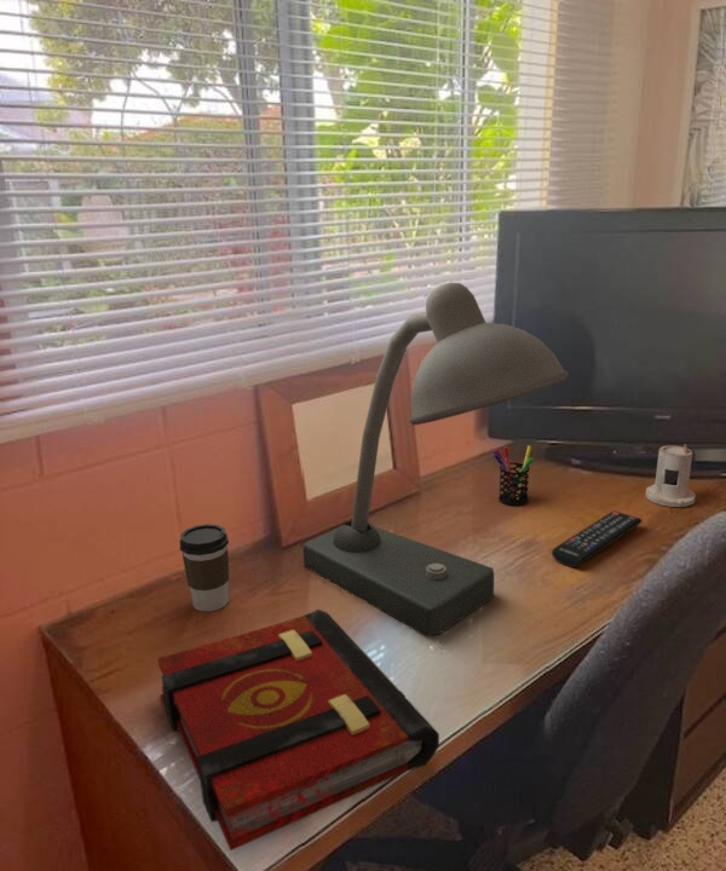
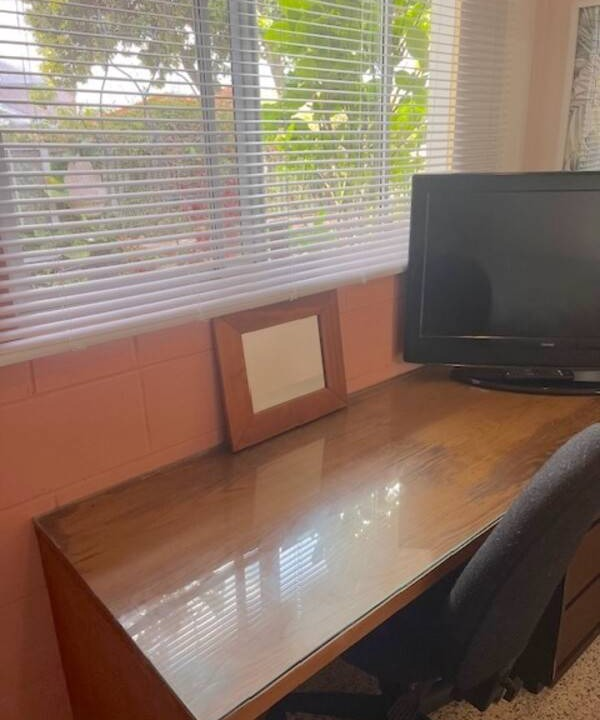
- coffee cup [178,523,230,612]
- candle [645,443,697,508]
- remote control [551,509,644,569]
- book [156,608,440,852]
- desk lamp [302,282,570,636]
- pen holder [491,445,535,507]
